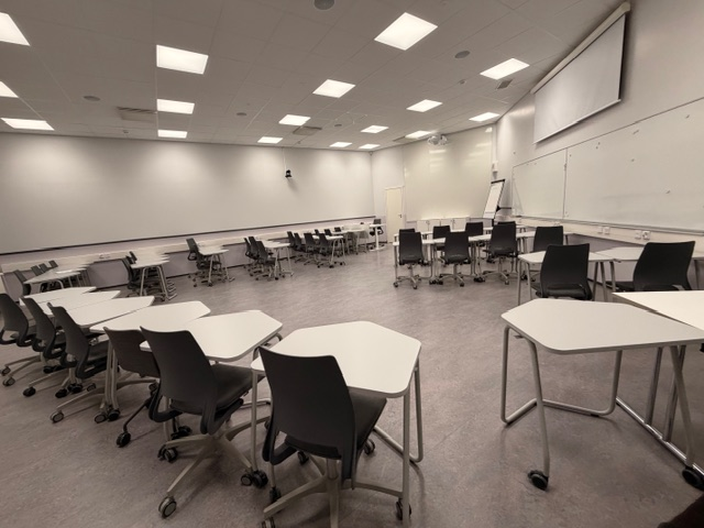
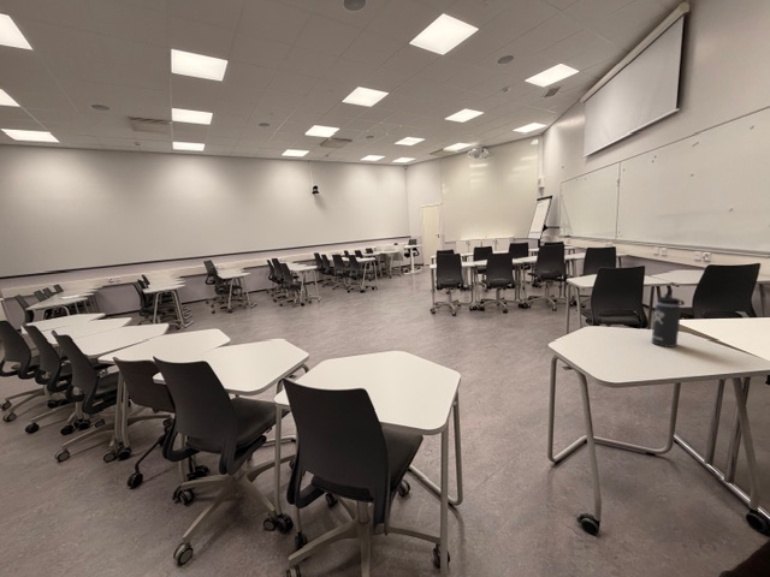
+ thermos bottle [651,288,686,349]
